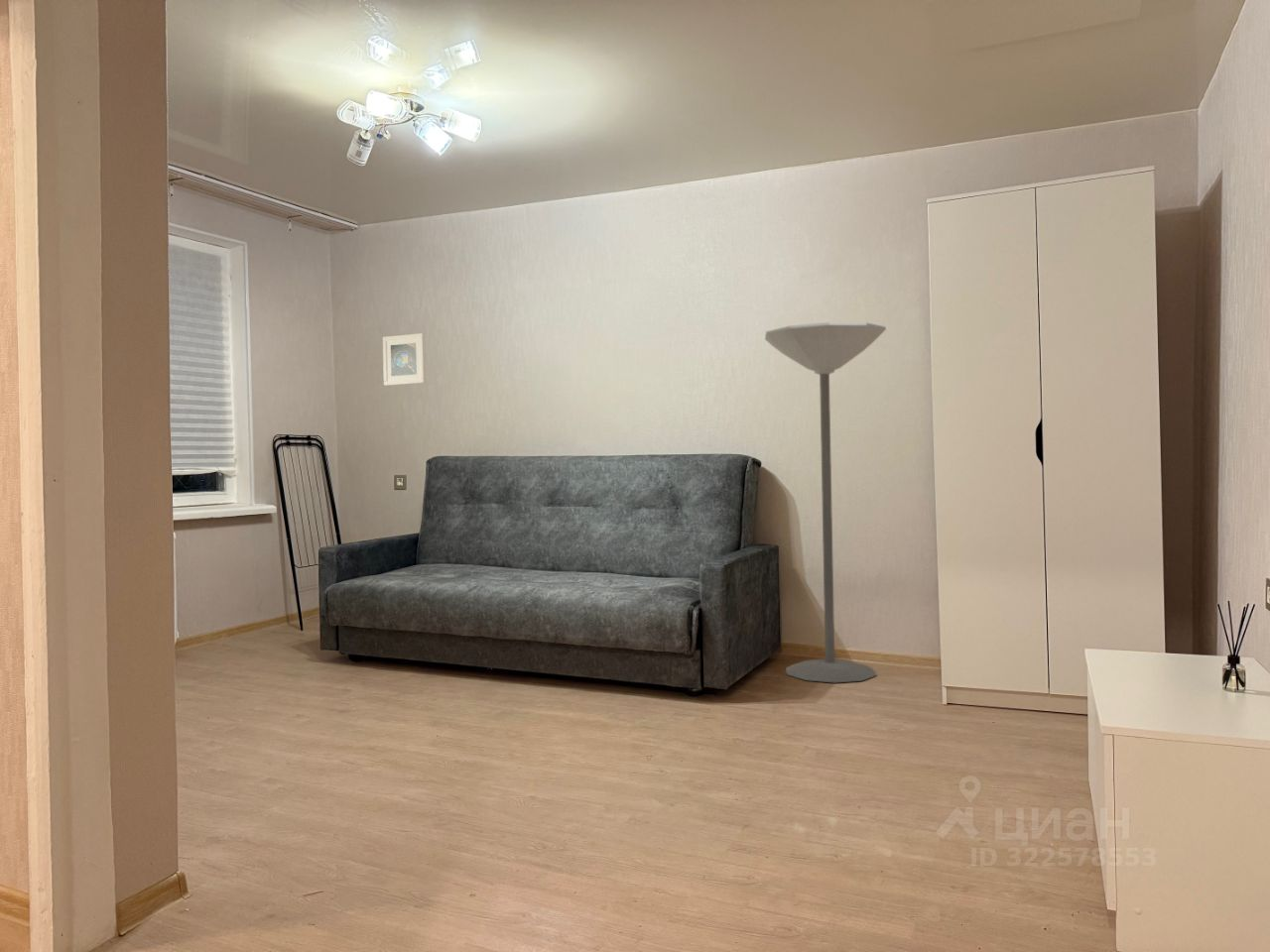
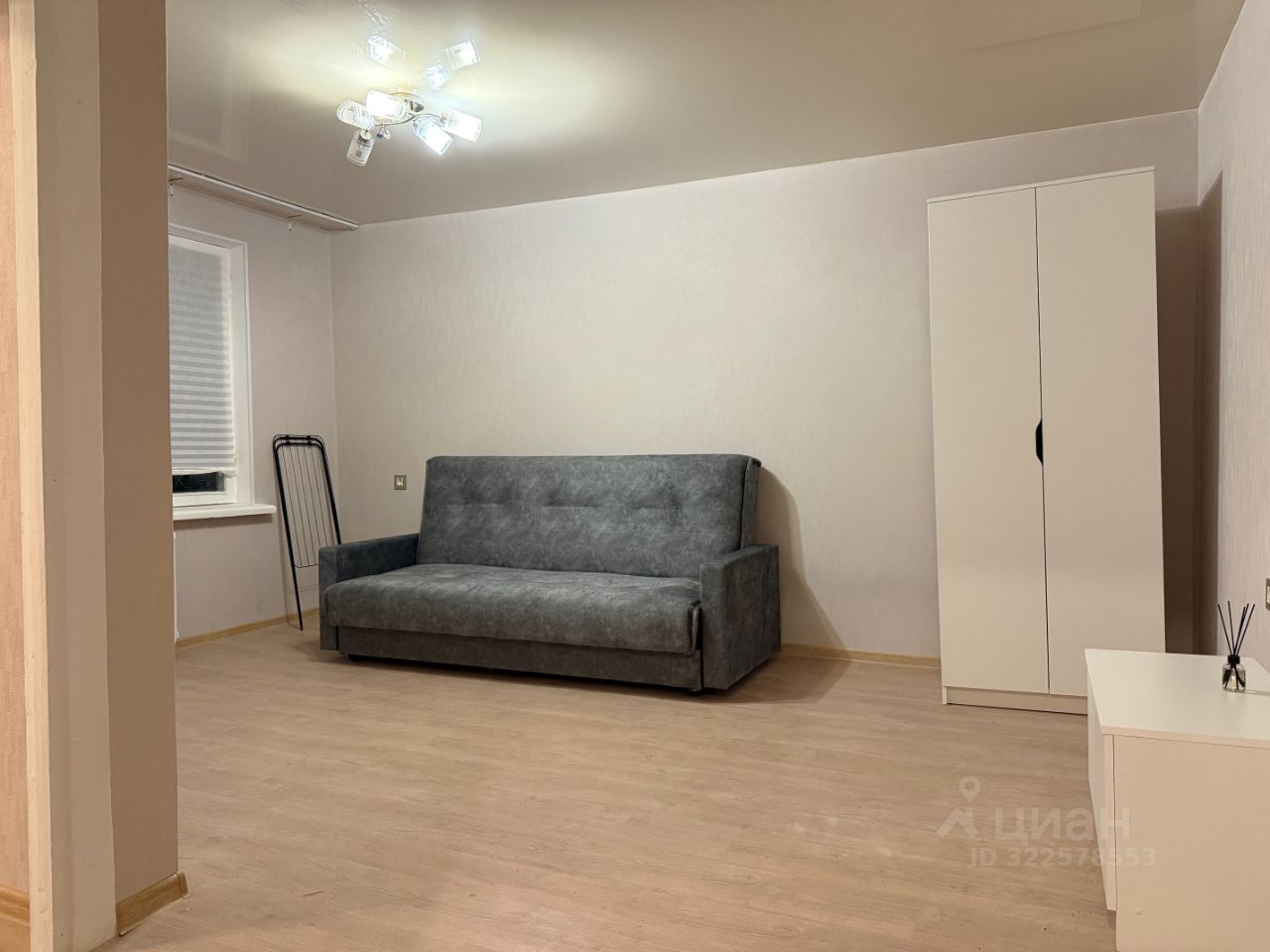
- floor lamp [764,321,887,683]
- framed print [382,332,427,387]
